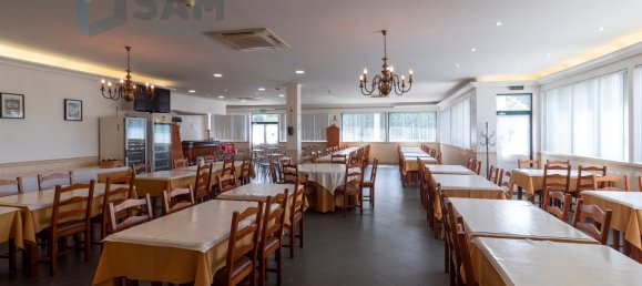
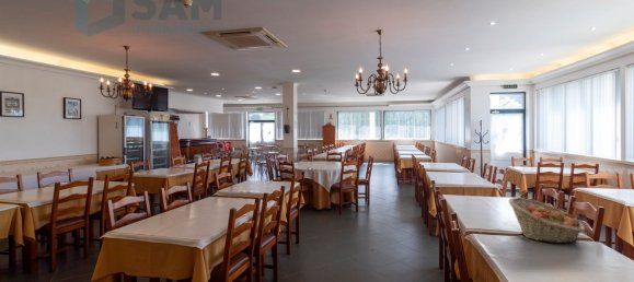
+ fruit basket [508,197,586,244]
